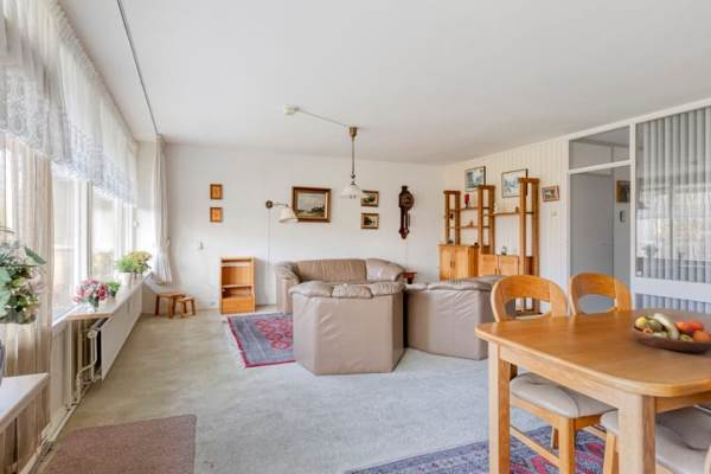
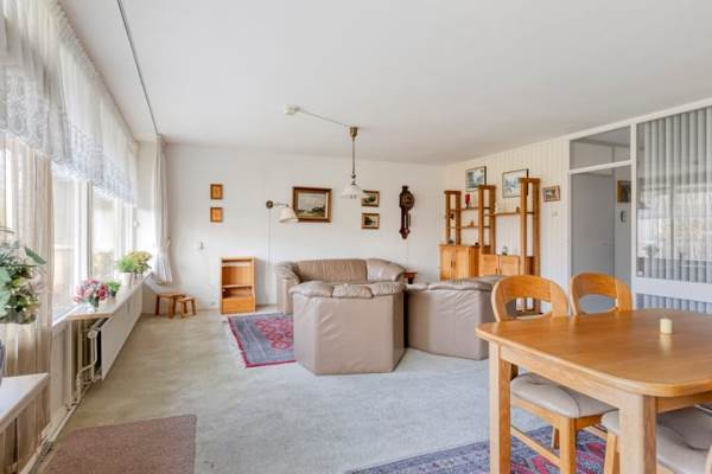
- fruit bowl [630,312,711,354]
